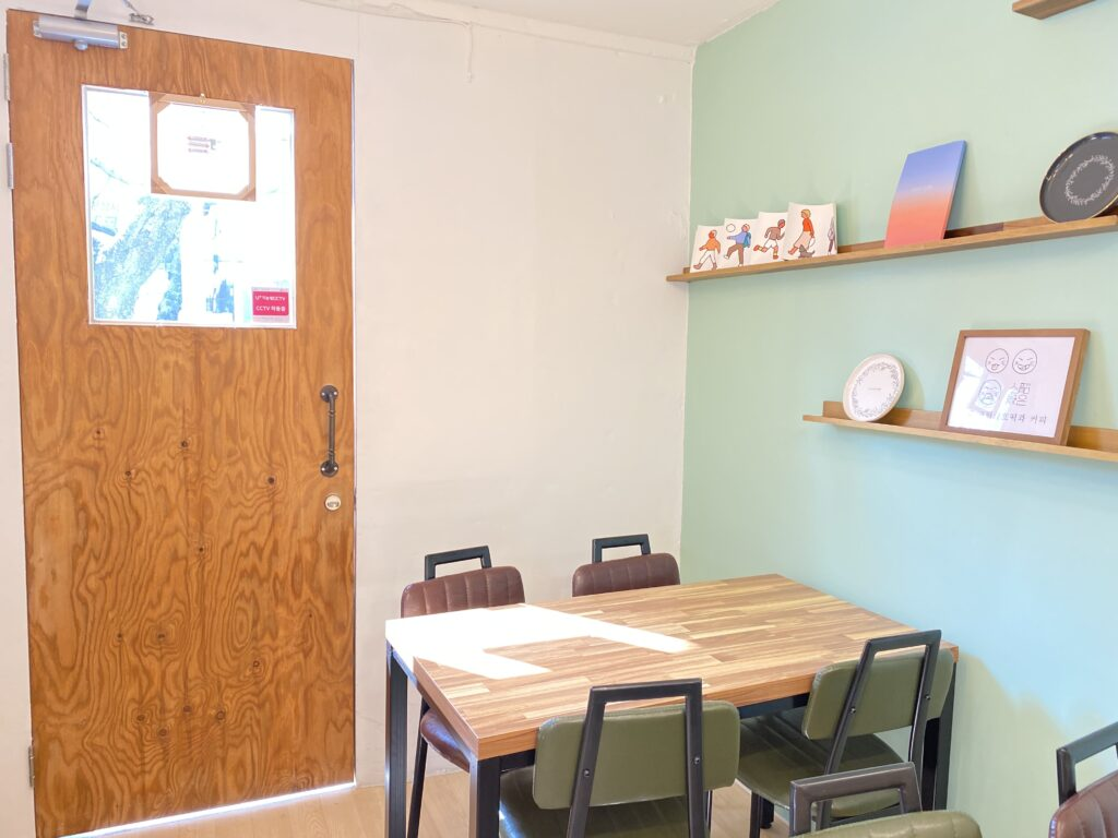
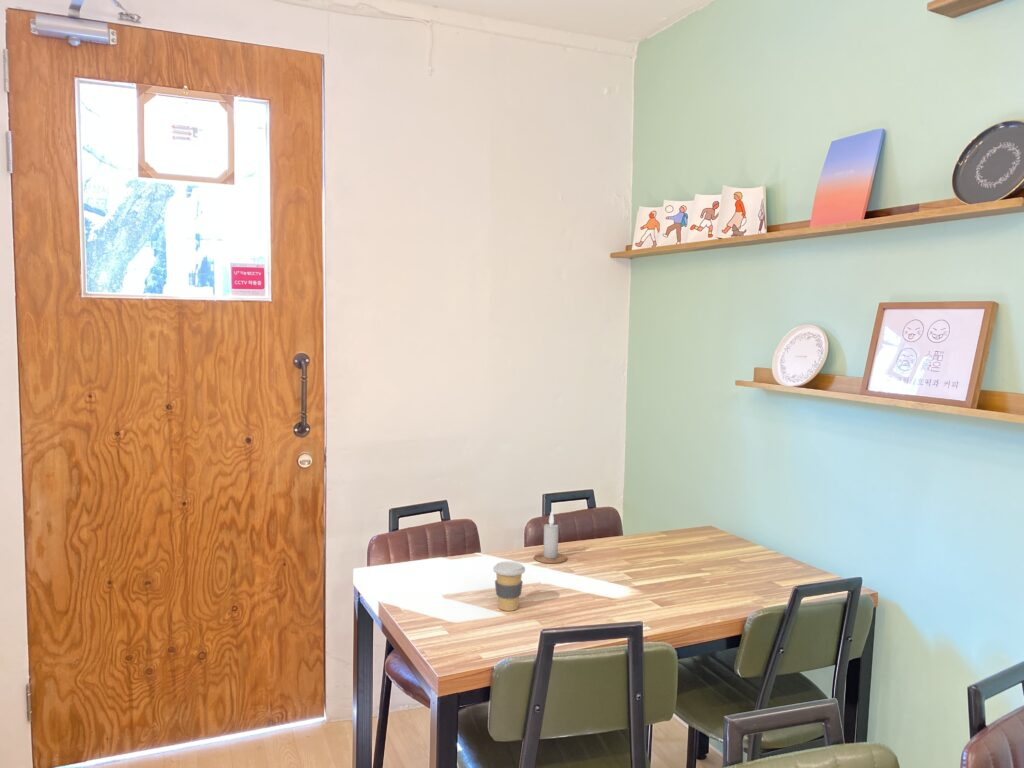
+ candle [533,510,568,564]
+ coffee cup [492,560,526,612]
